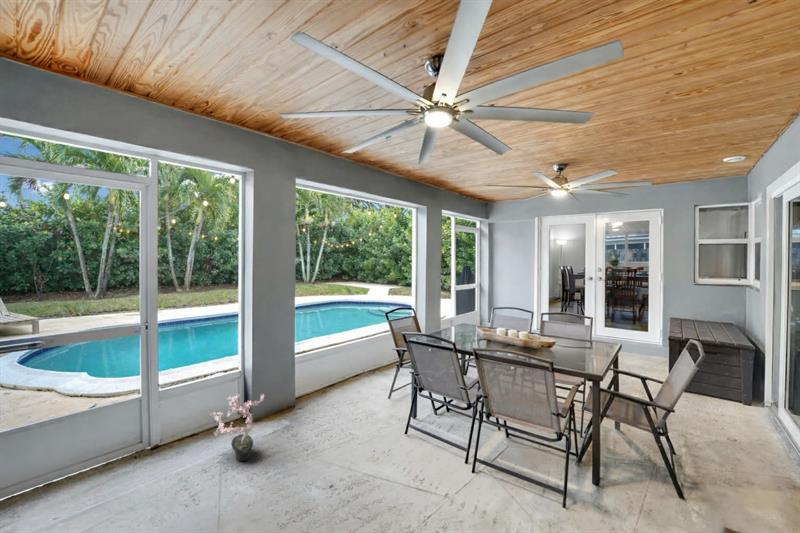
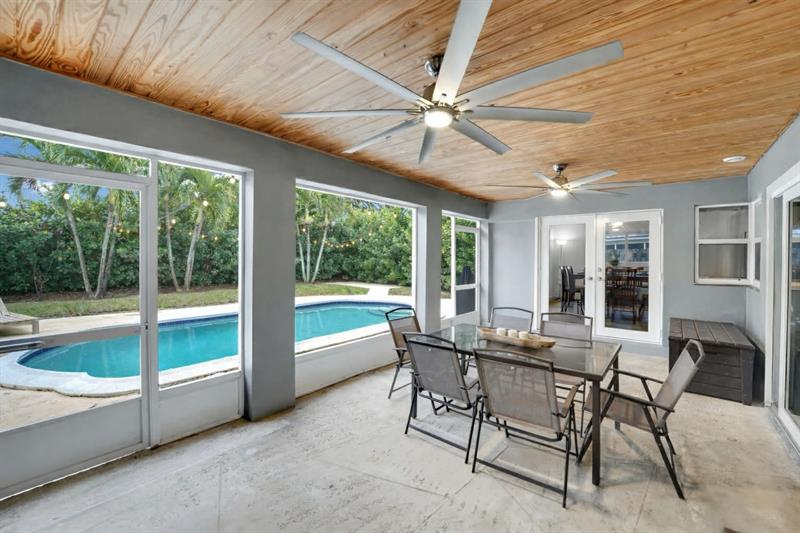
- potted plant [209,392,265,462]
